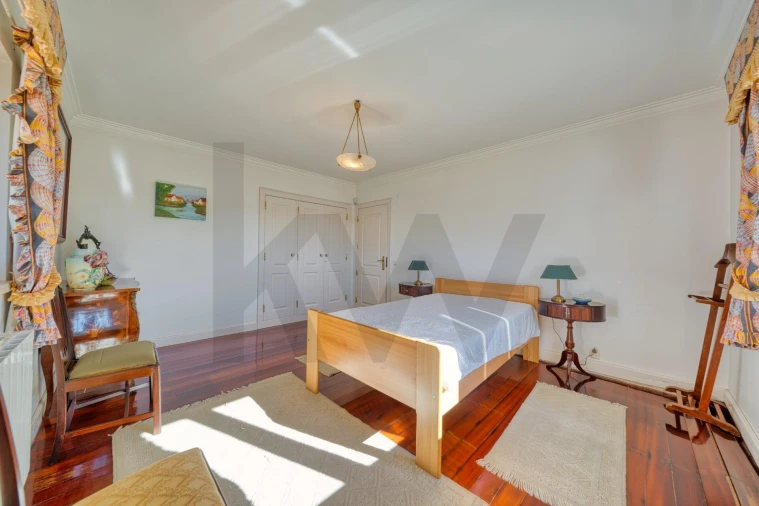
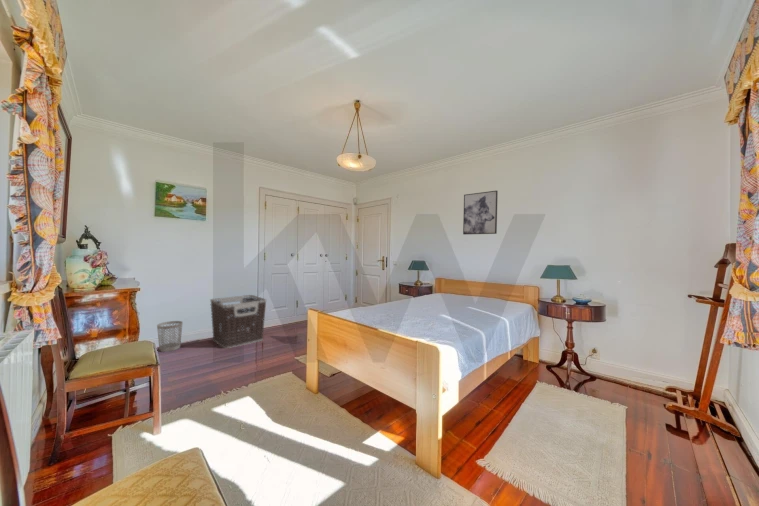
+ wastebasket [156,320,184,353]
+ wall art [462,190,499,235]
+ clothes hamper [209,294,267,349]
